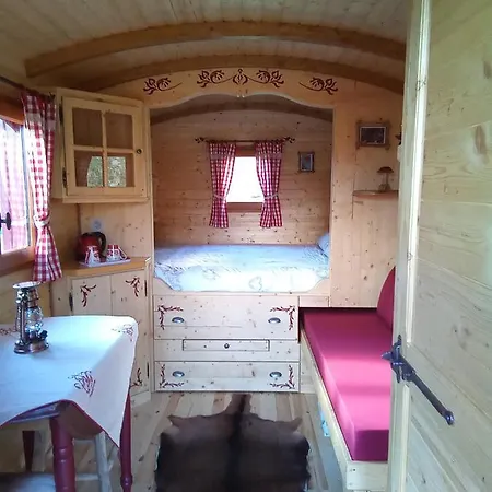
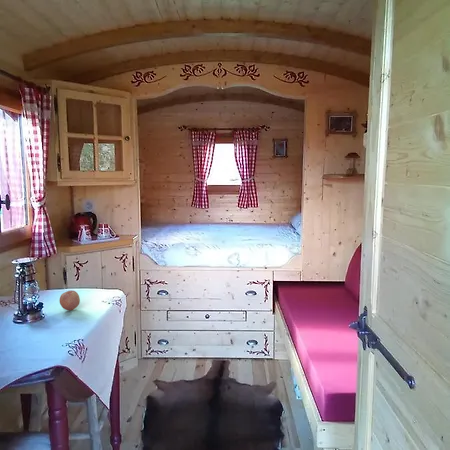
+ fruit [58,289,81,311]
